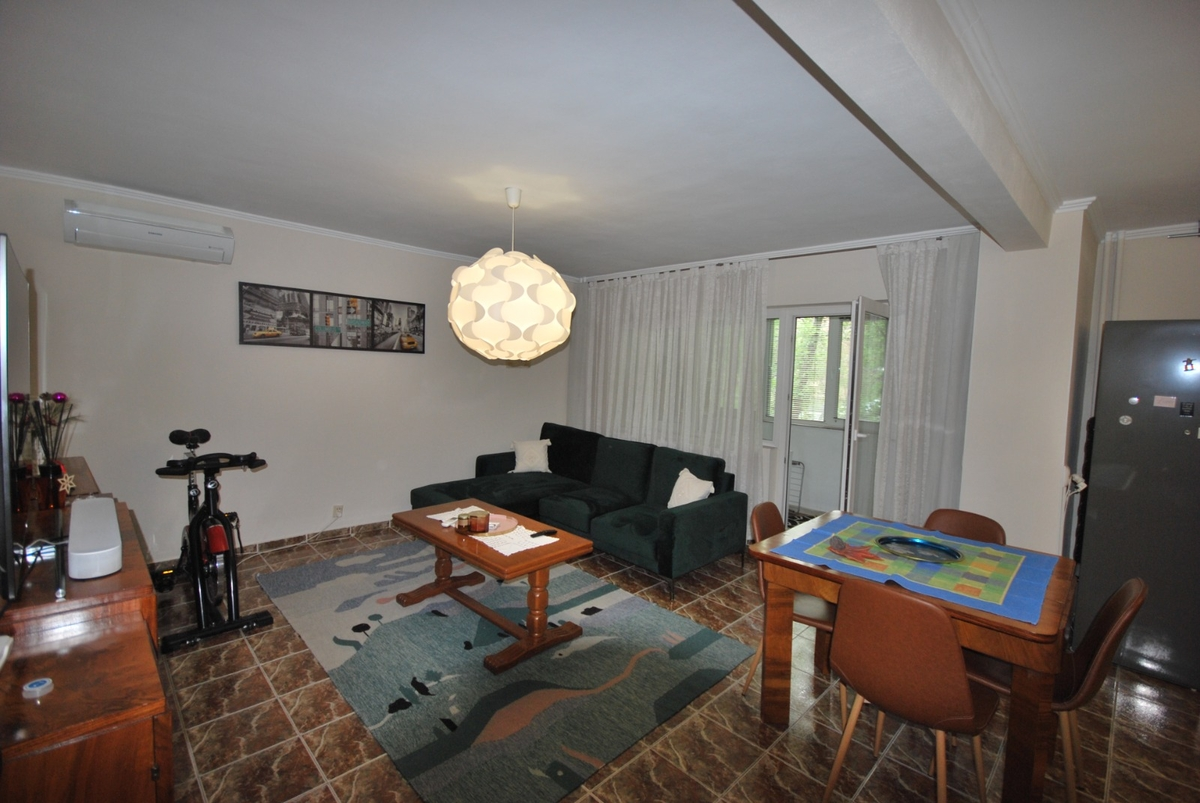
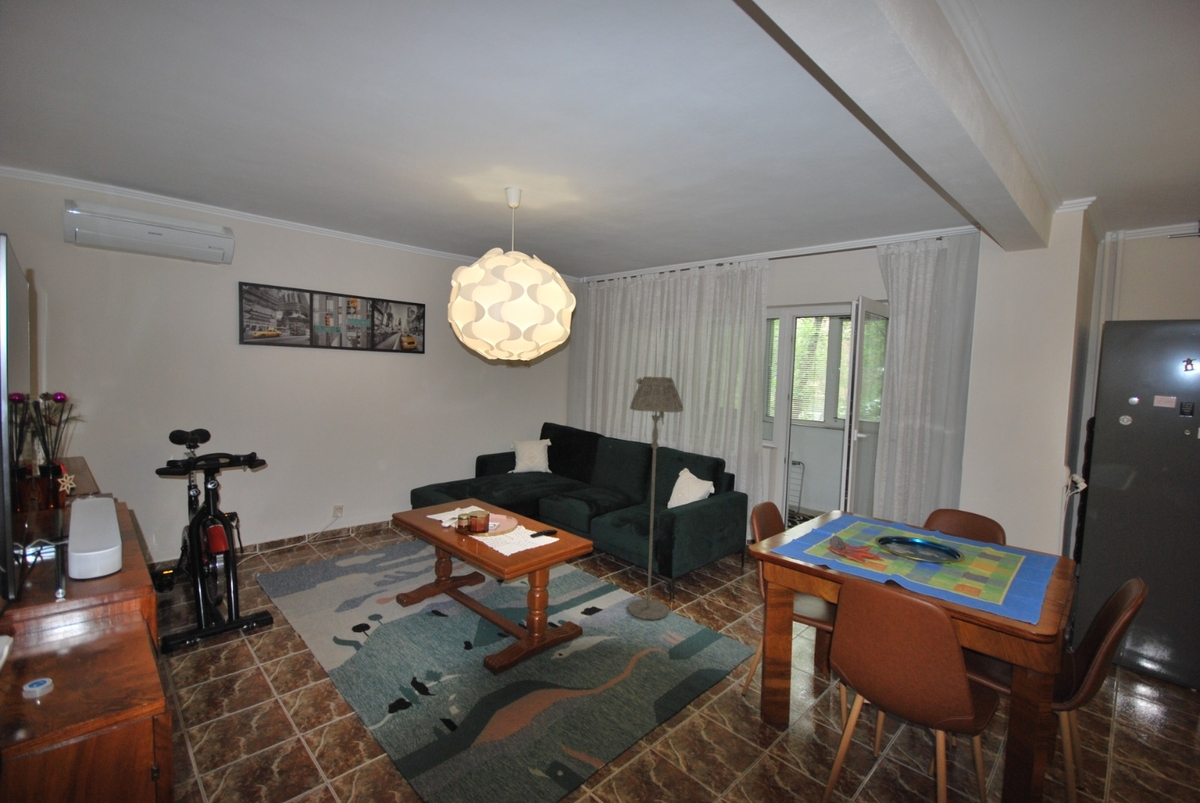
+ floor lamp [627,376,684,621]
